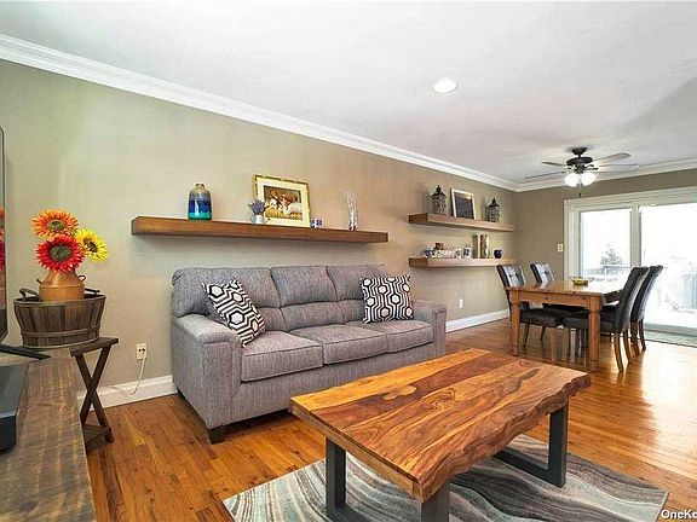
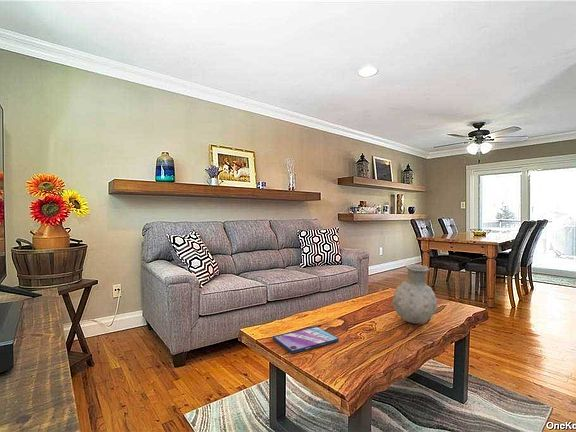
+ vase [392,263,439,324]
+ video game case [272,325,340,354]
